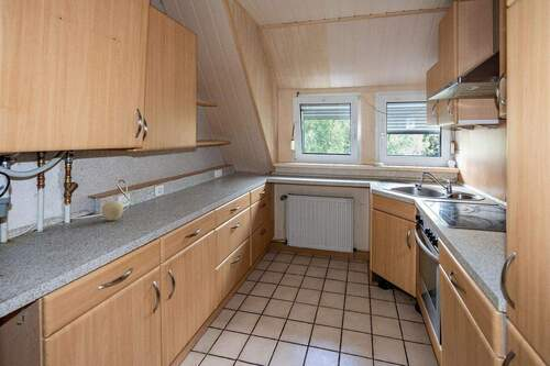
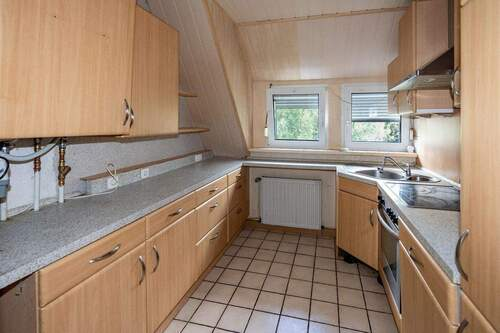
- fruit [101,200,124,221]
